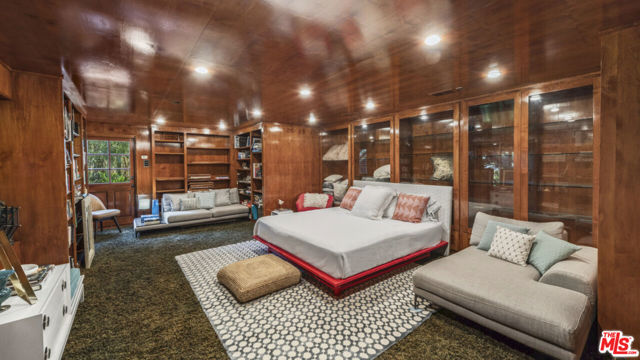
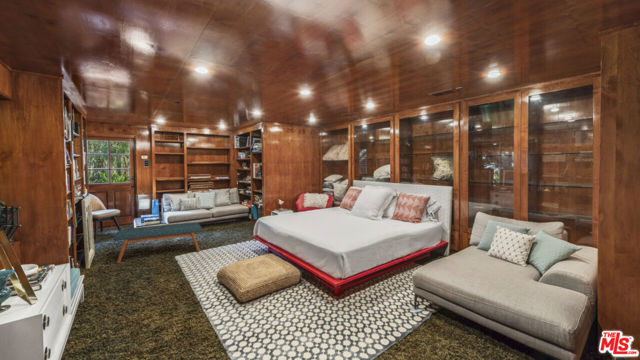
+ bench [113,222,203,265]
